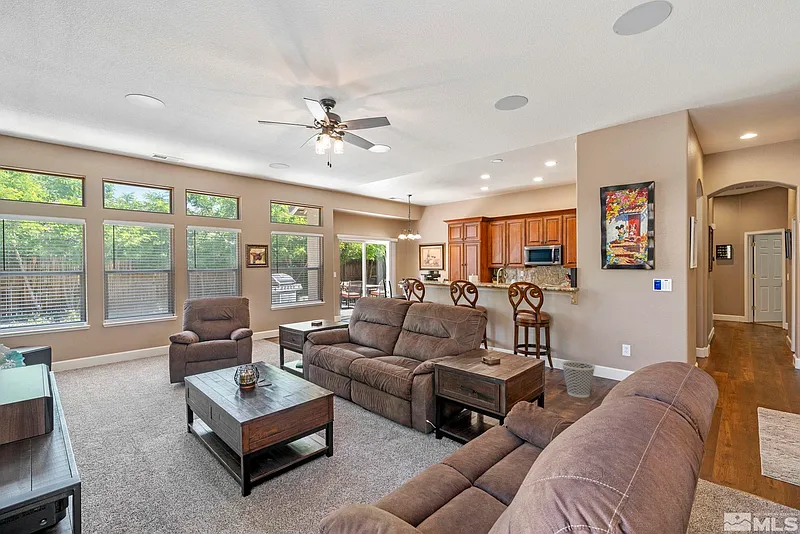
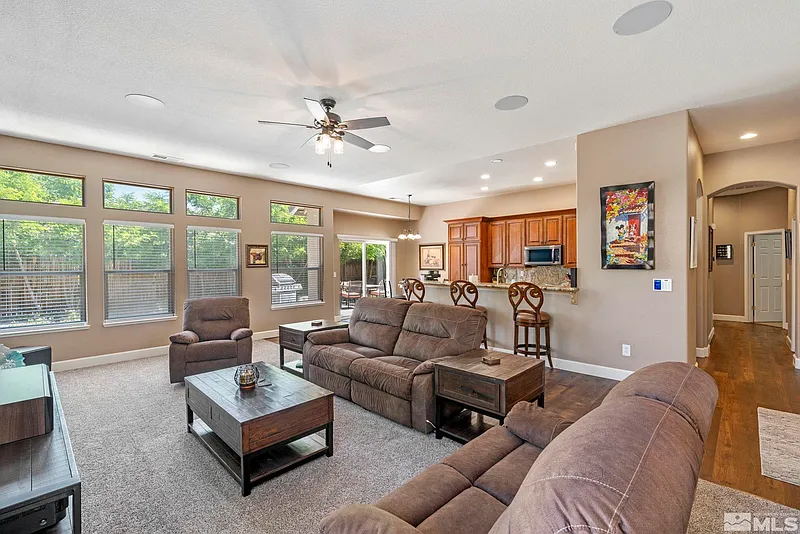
- wastebasket [561,360,596,399]
